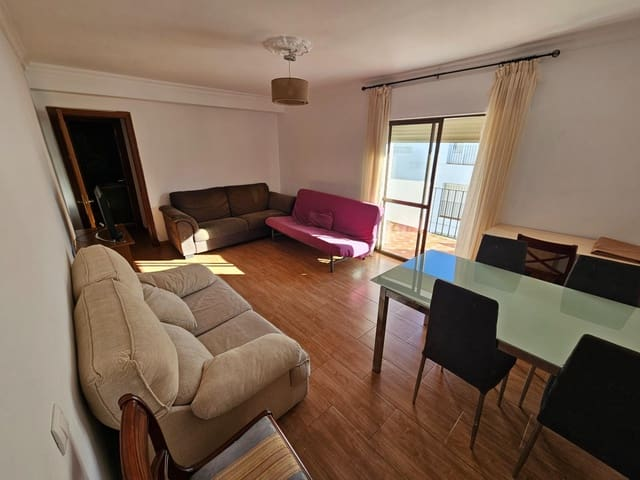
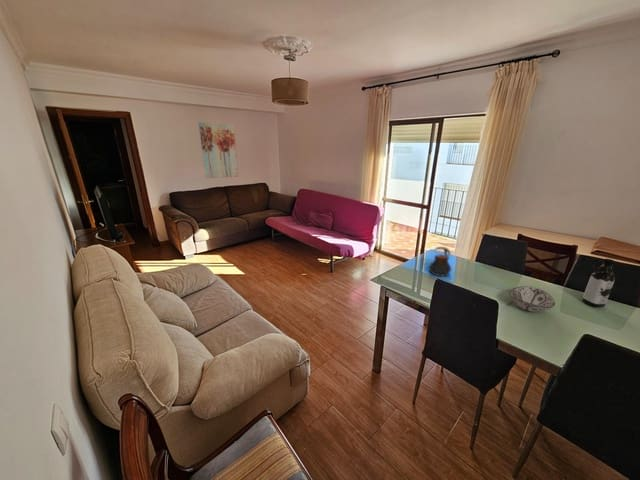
+ decorative bowl [508,285,556,313]
+ wall art [198,121,239,179]
+ water bottle [581,258,616,308]
+ teapot [428,246,452,278]
